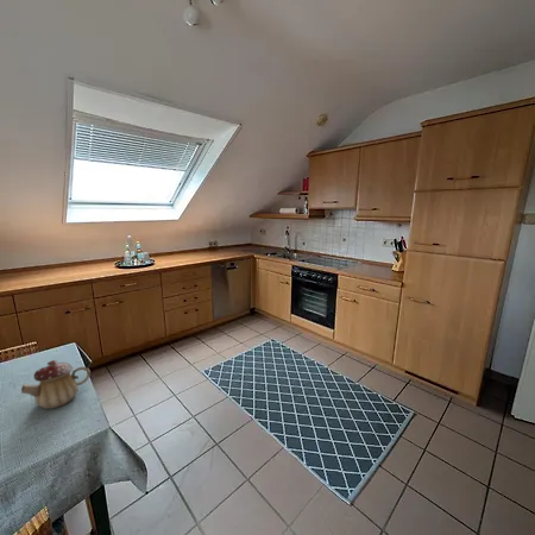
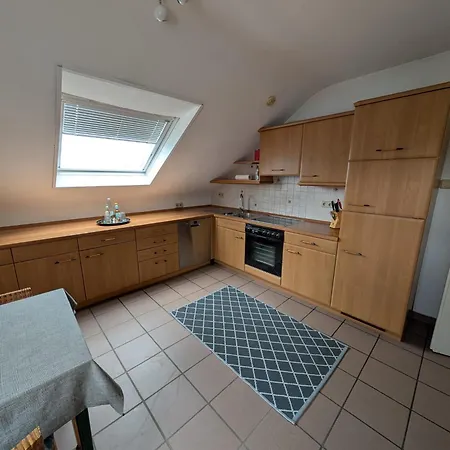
- teapot [20,359,92,410]
